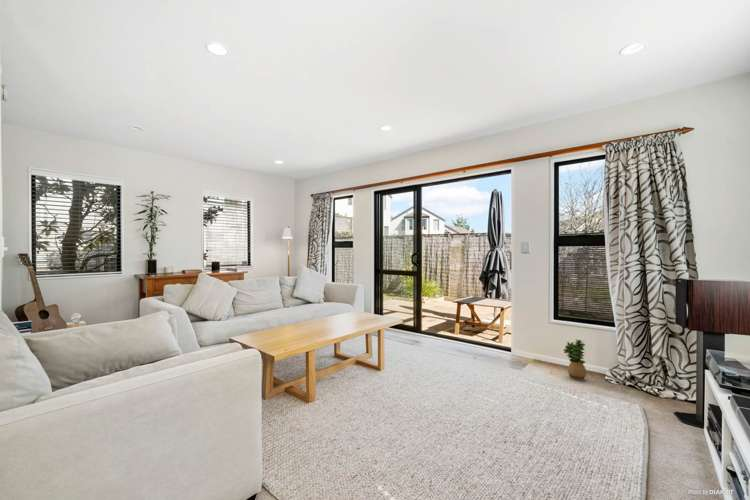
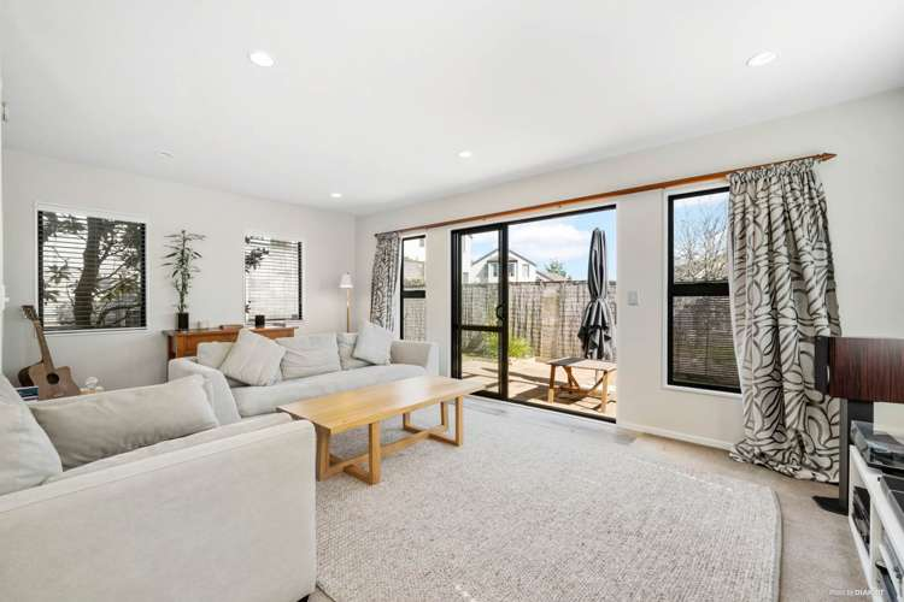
- potted plant [562,339,588,382]
